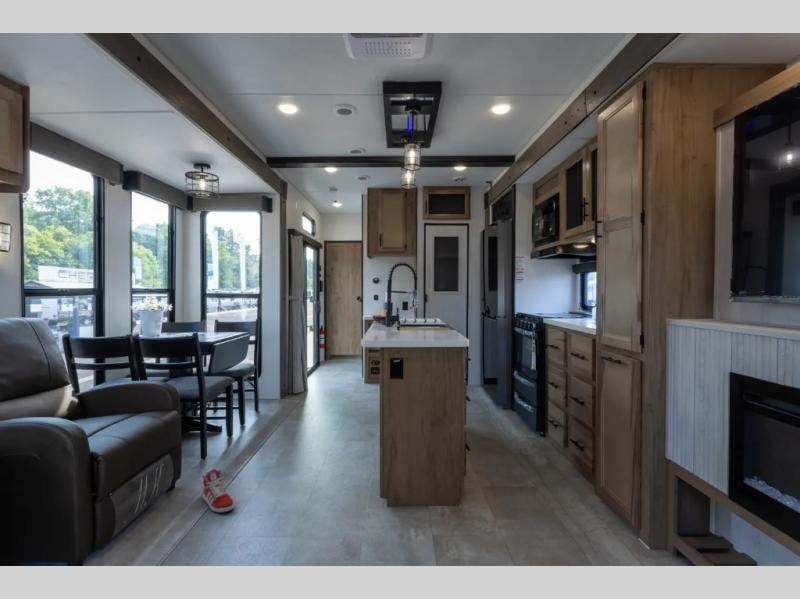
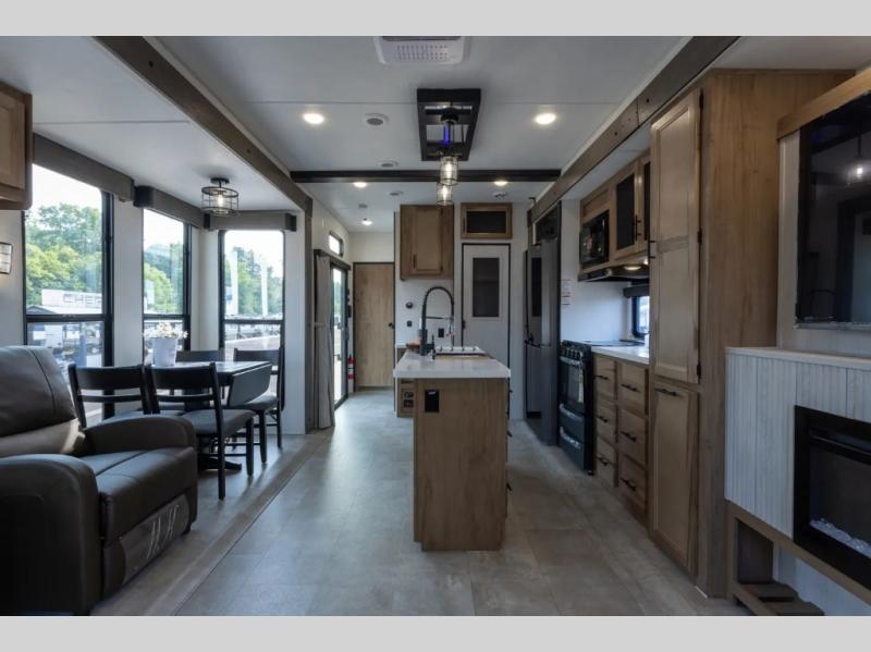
- sneaker [202,468,236,514]
